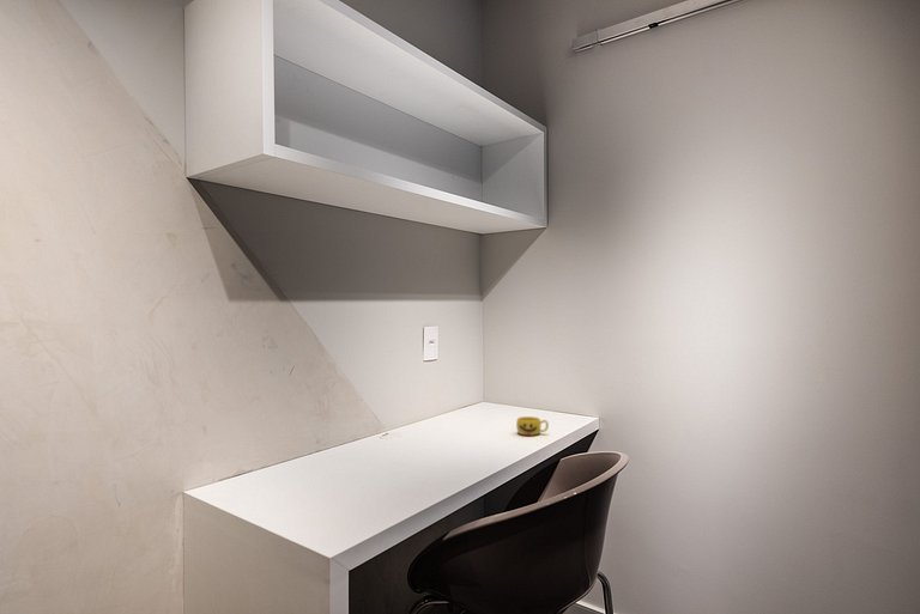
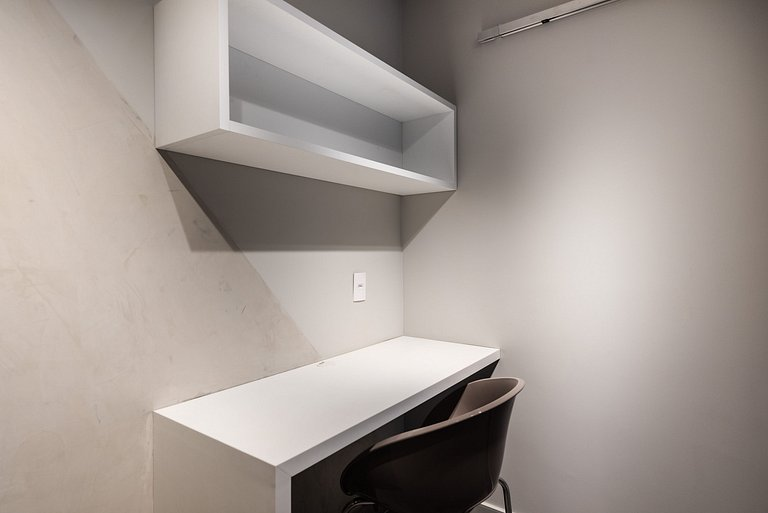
- cup [515,415,550,437]
